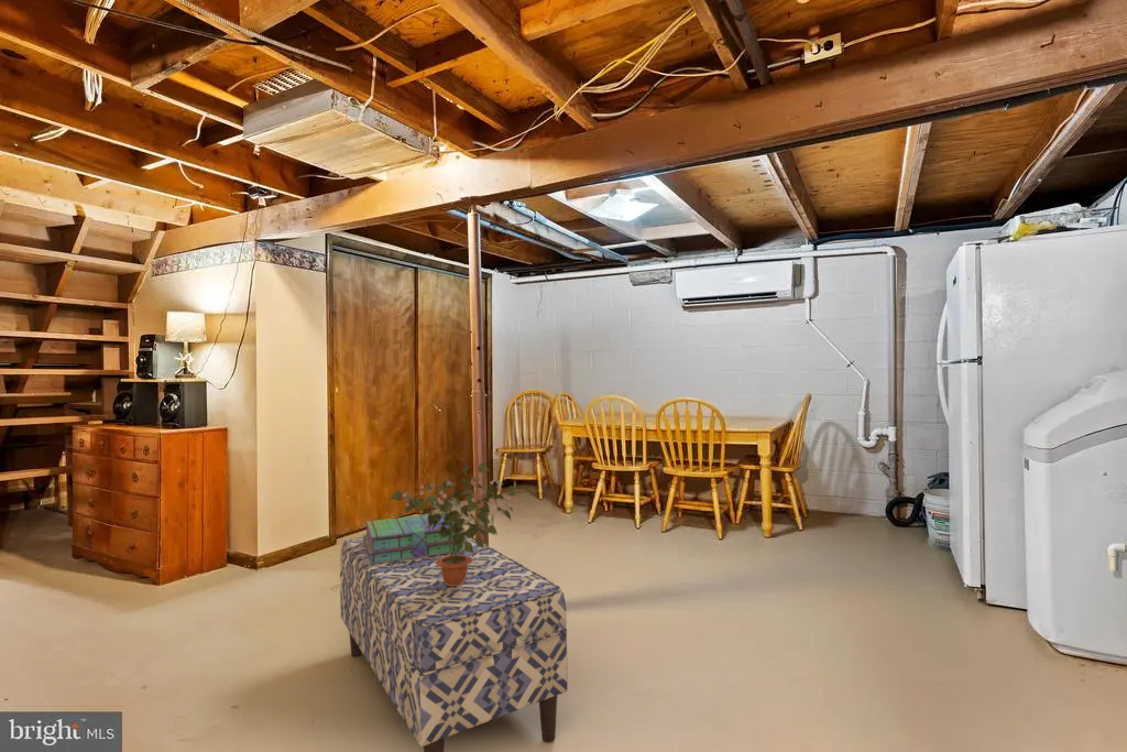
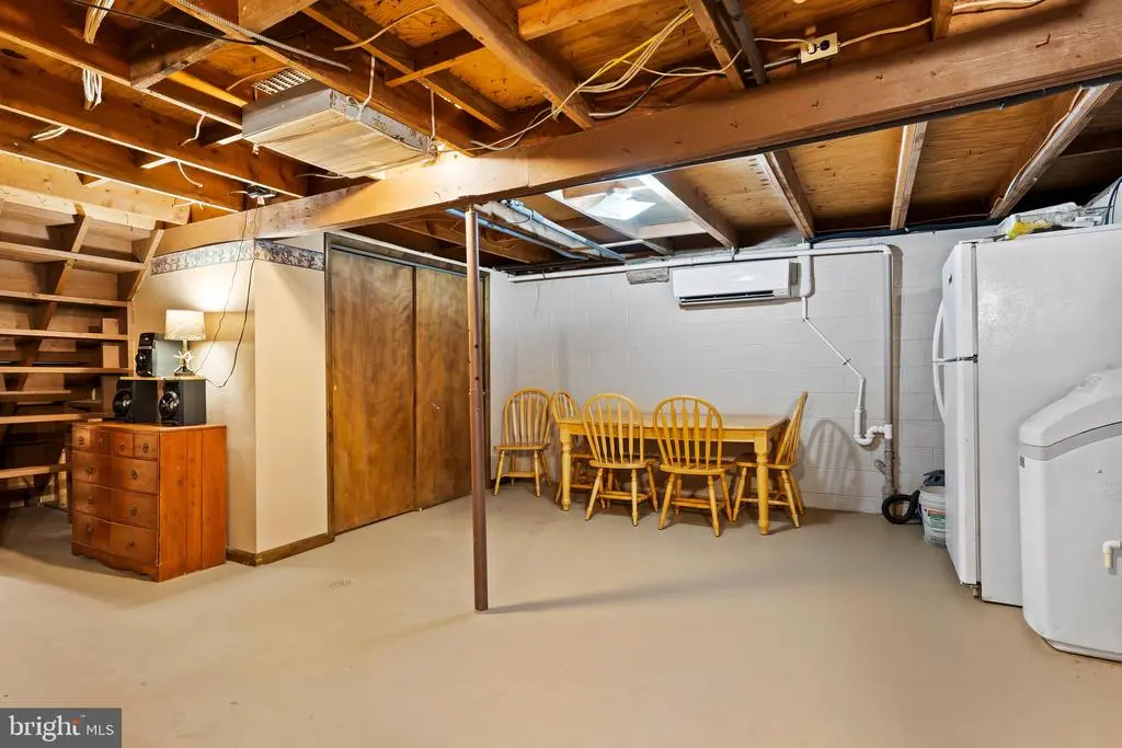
- bench [339,531,568,752]
- stack of books [362,512,464,565]
- potted plant [389,462,517,586]
